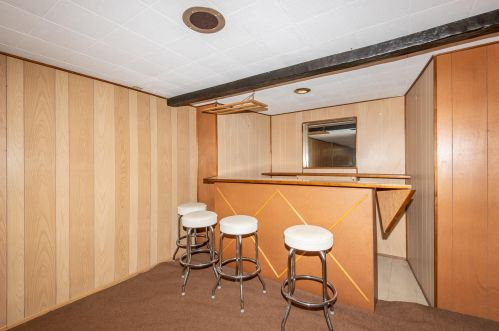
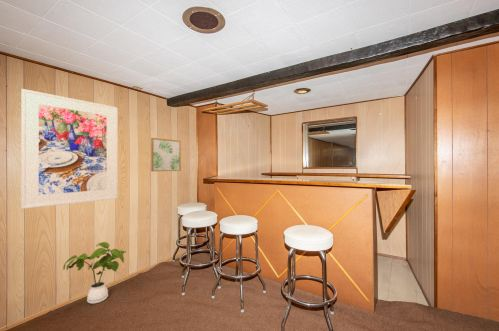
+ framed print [20,88,118,210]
+ wall art [150,137,182,172]
+ house plant [62,241,127,305]
